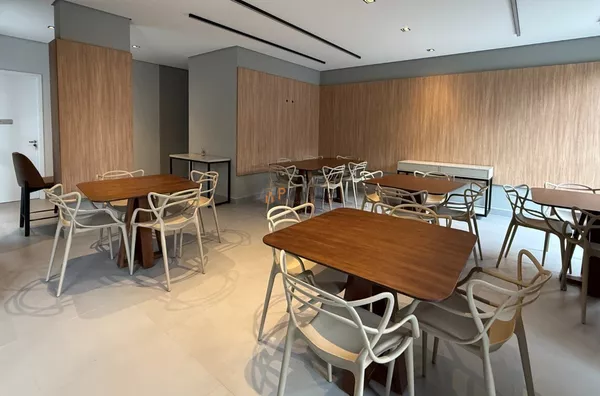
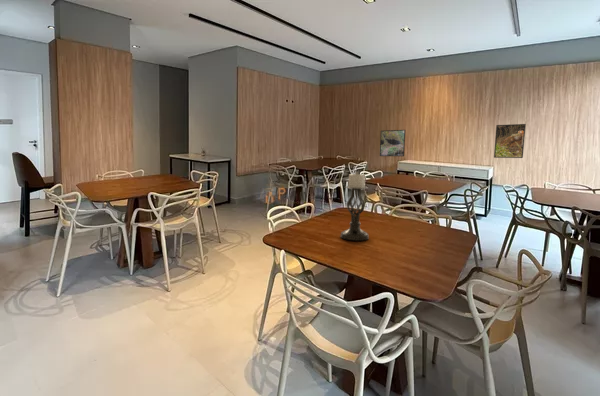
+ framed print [379,129,406,157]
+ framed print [493,123,527,159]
+ candle holder [339,171,370,241]
